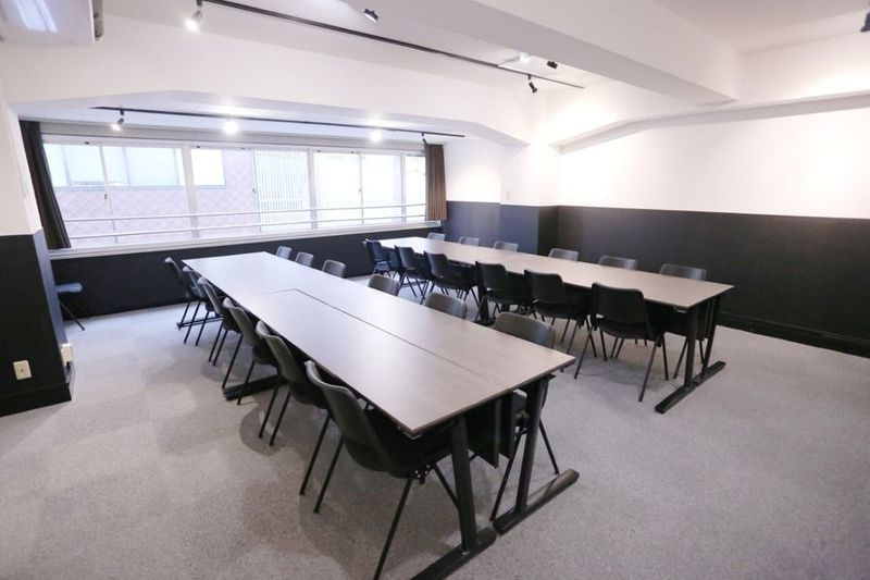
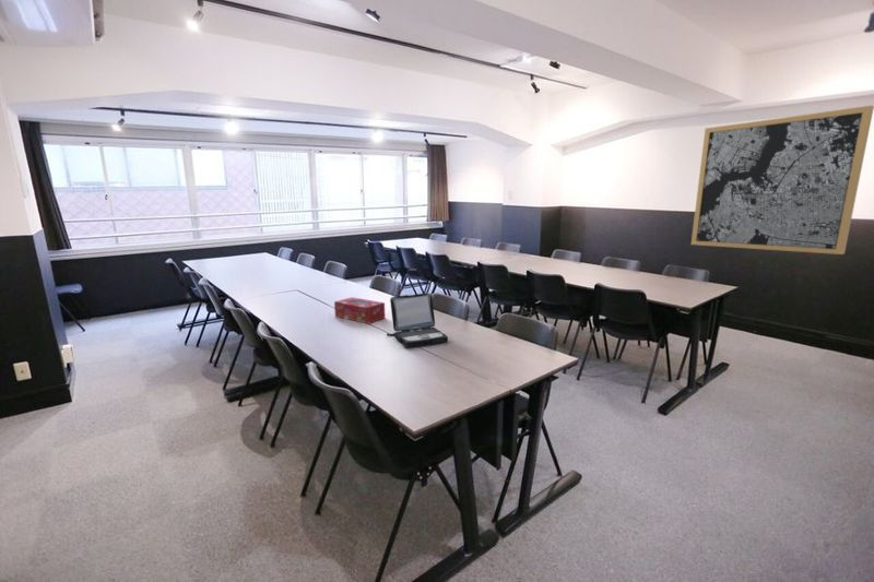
+ tissue box [333,296,386,324]
+ laptop [386,292,449,348]
+ wall art [690,105,874,256]
